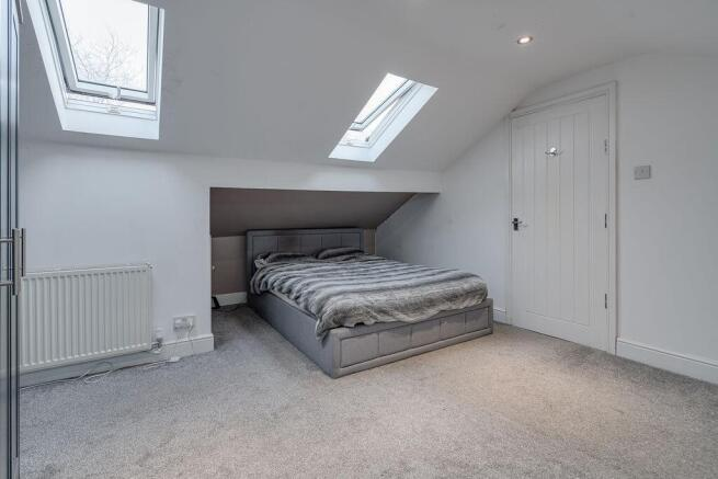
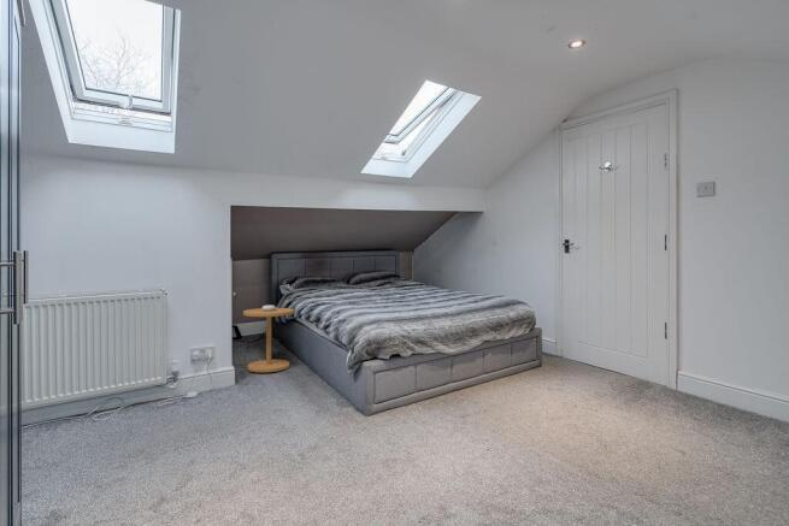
+ side table [242,305,295,373]
